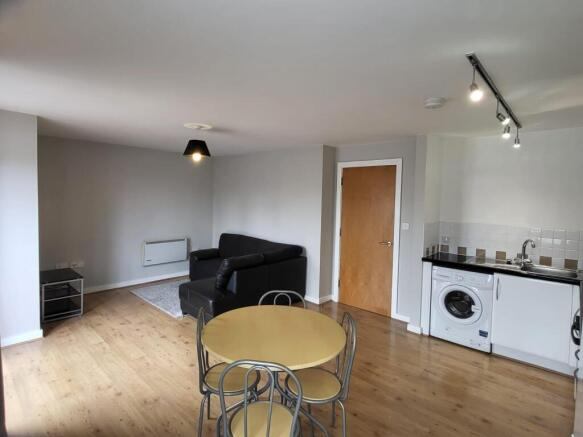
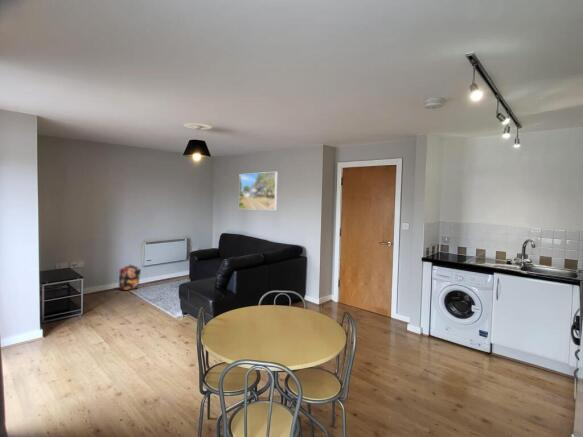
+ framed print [238,171,278,211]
+ backpack [118,264,142,291]
